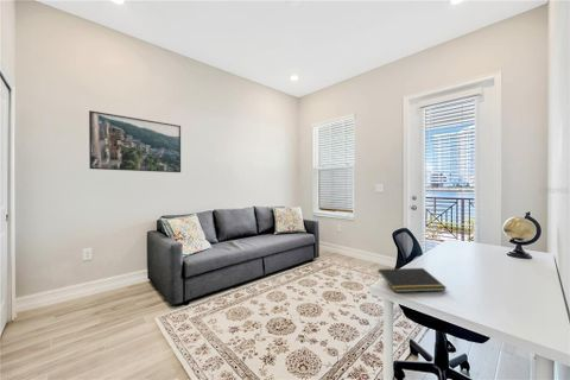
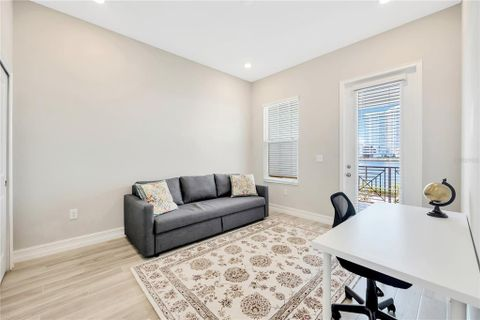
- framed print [88,109,182,173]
- notepad [376,267,448,293]
